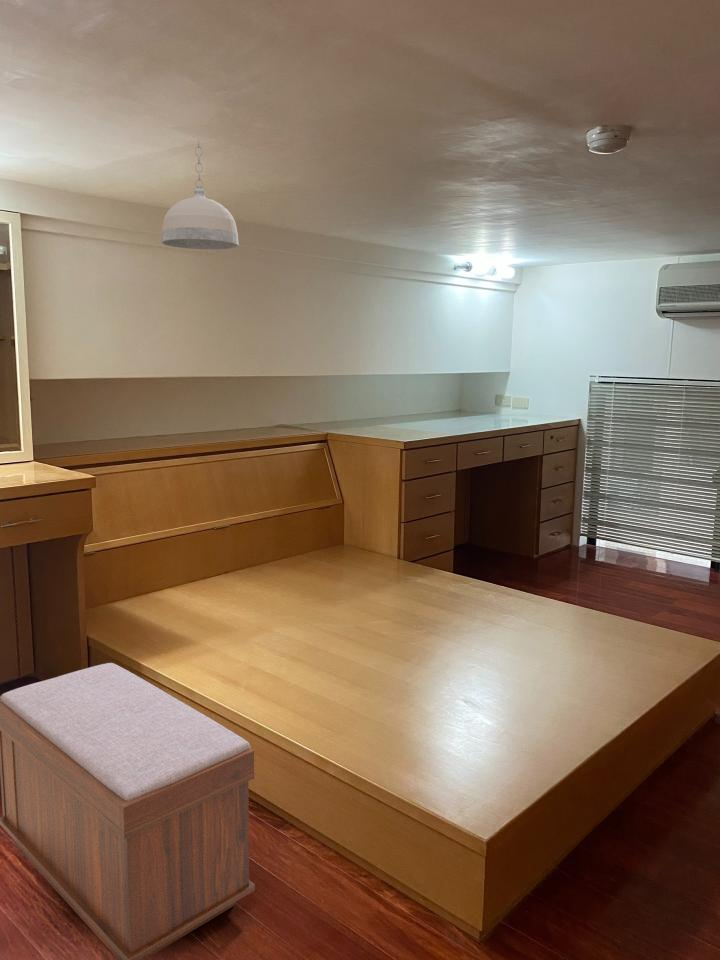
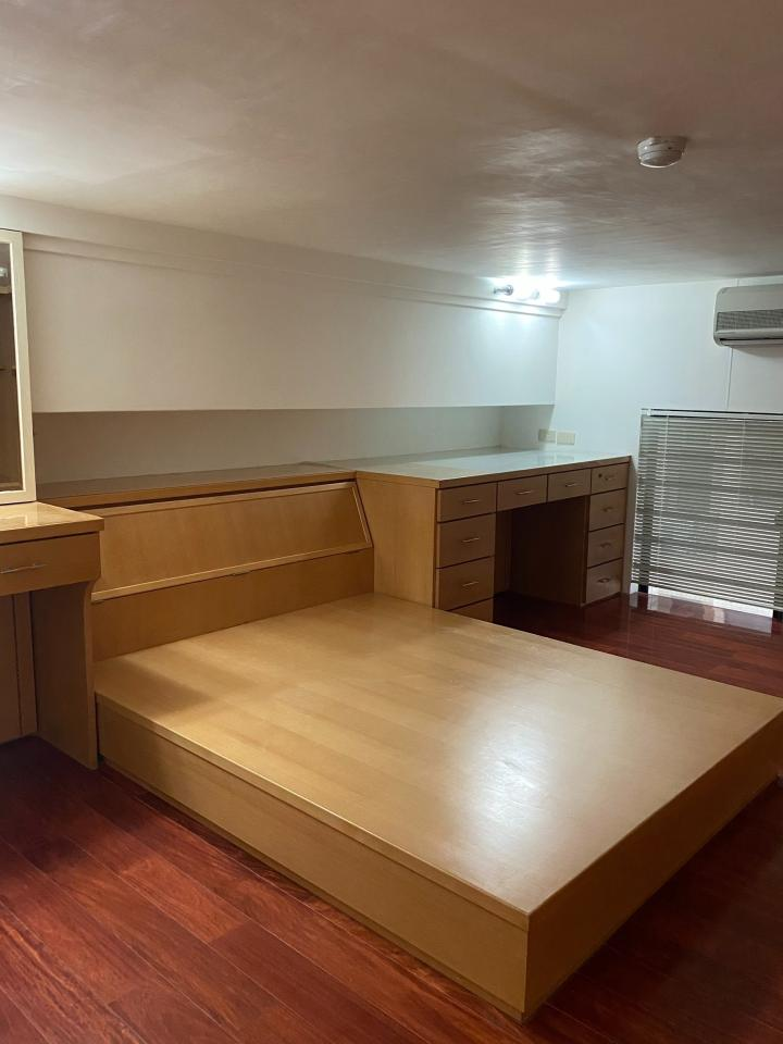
- bench [0,662,256,960]
- pendant light [160,137,240,250]
